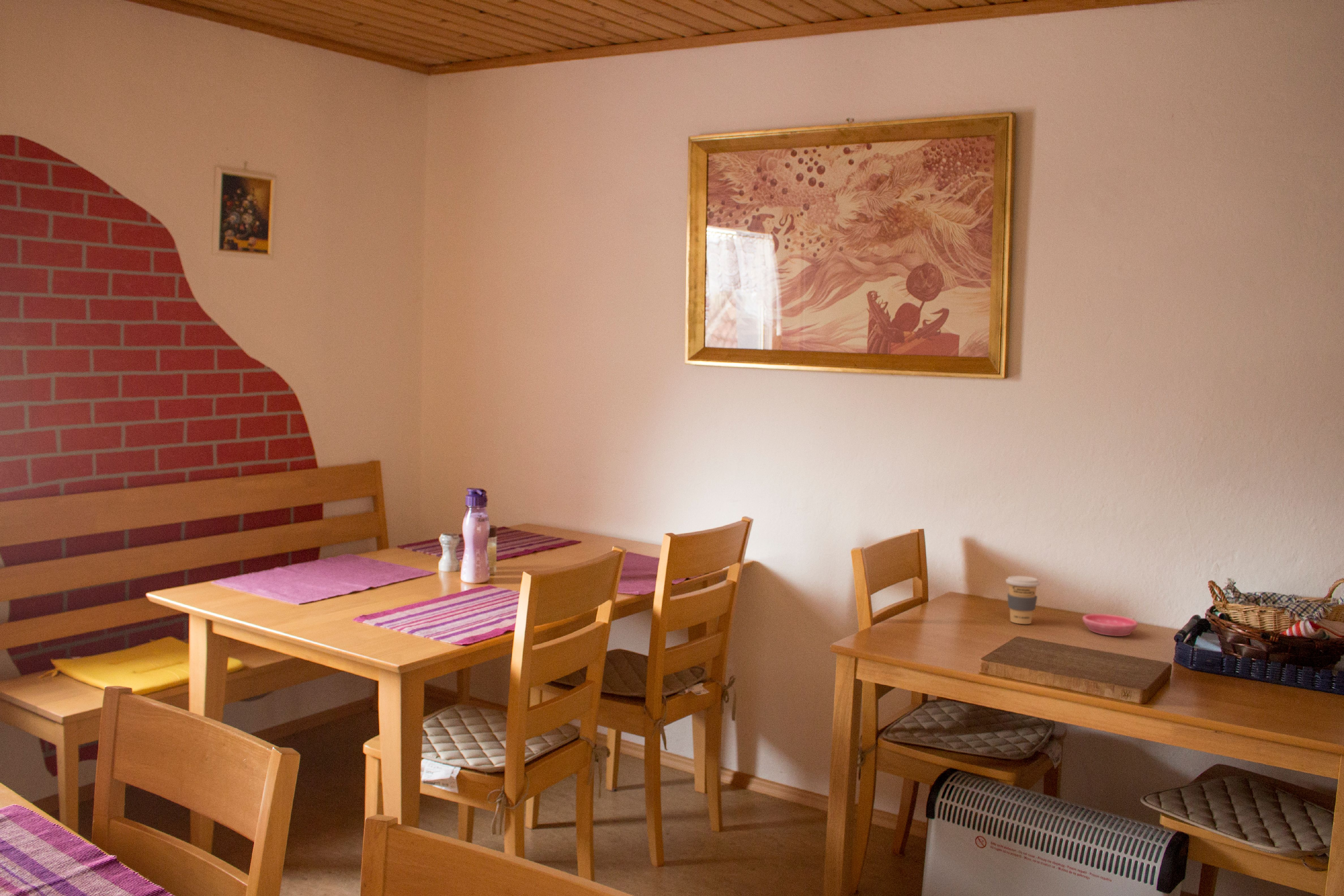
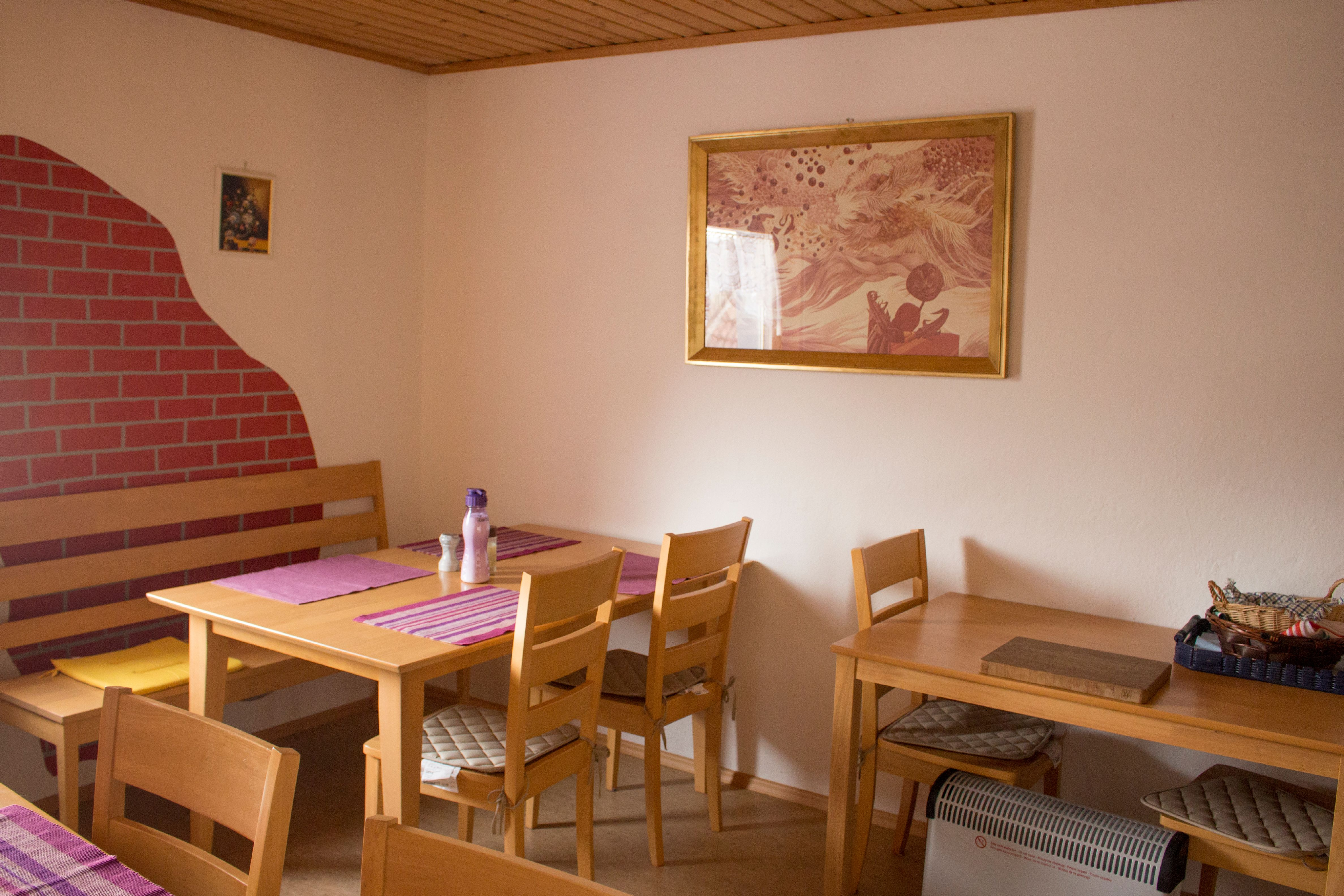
- saucer [1082,614,1138,636]
- coffee cup [1005,575,1040,624]
